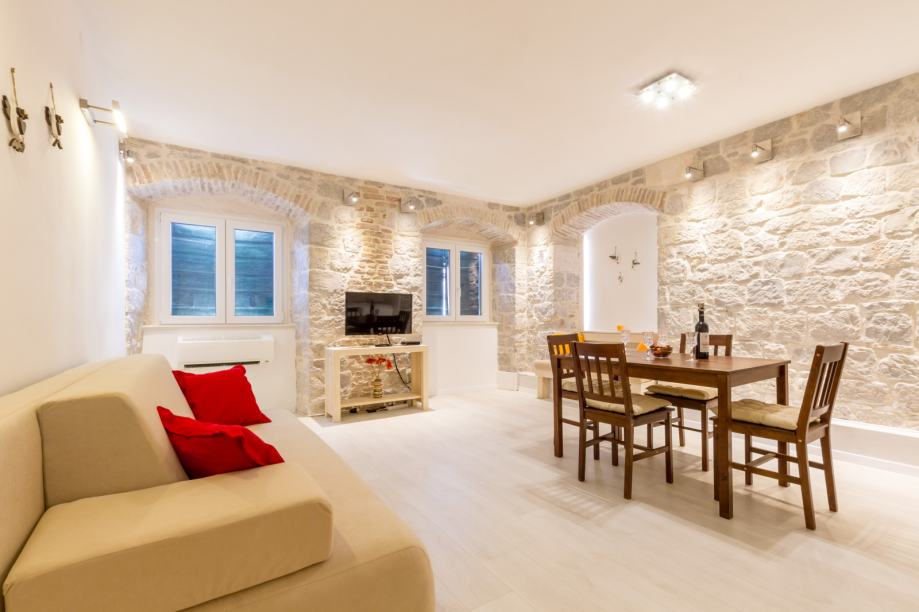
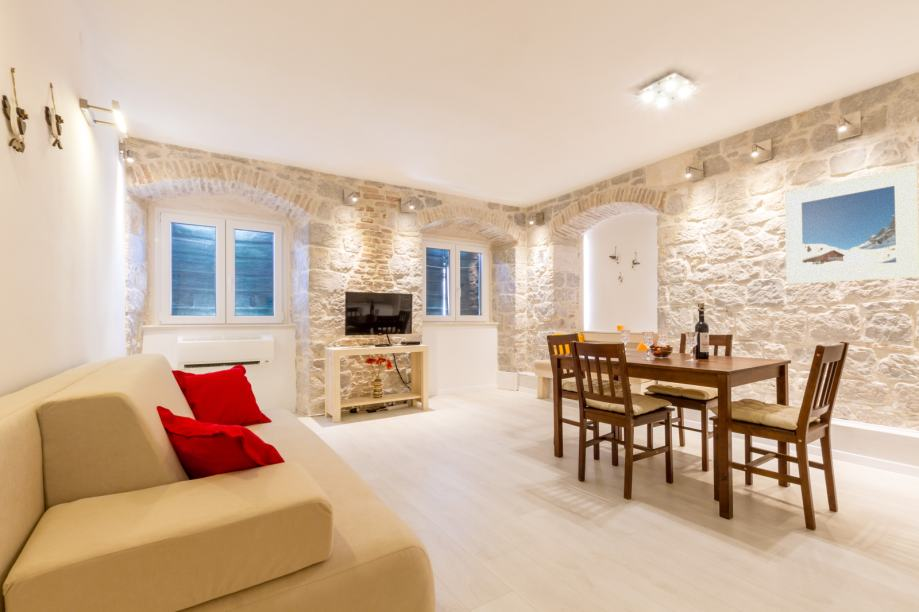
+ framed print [784,164,919,285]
